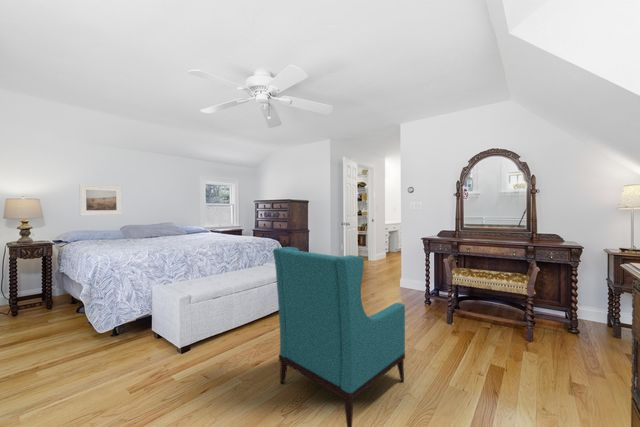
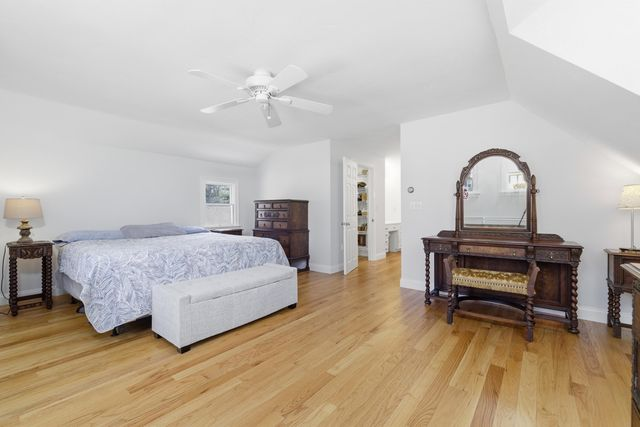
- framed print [78,183,123,217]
- armchair [272,246,406,427]
